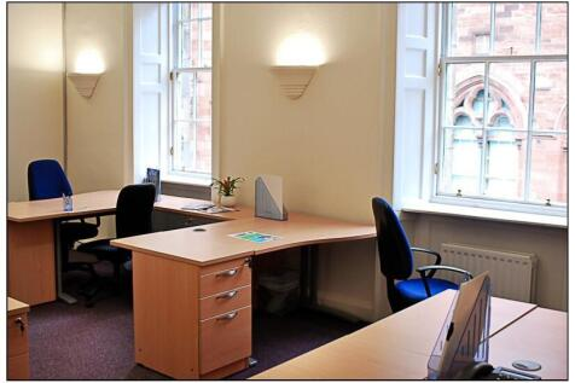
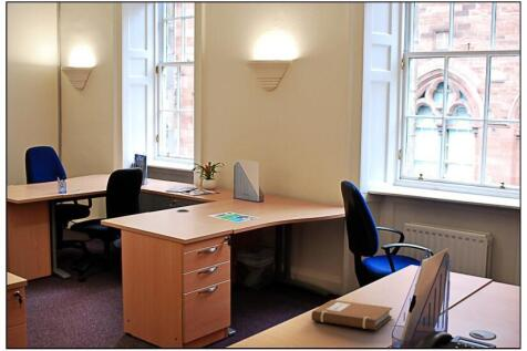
+ notebook [310,299,393,331]
